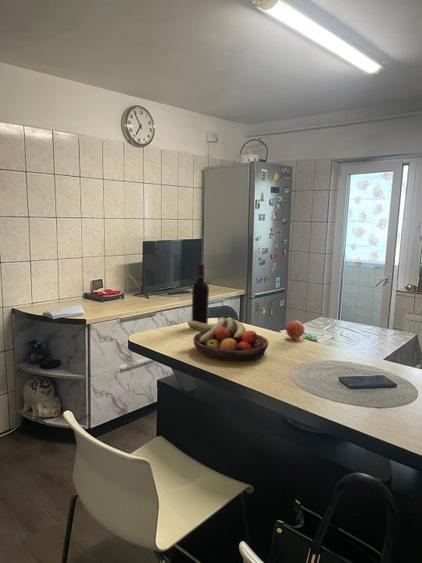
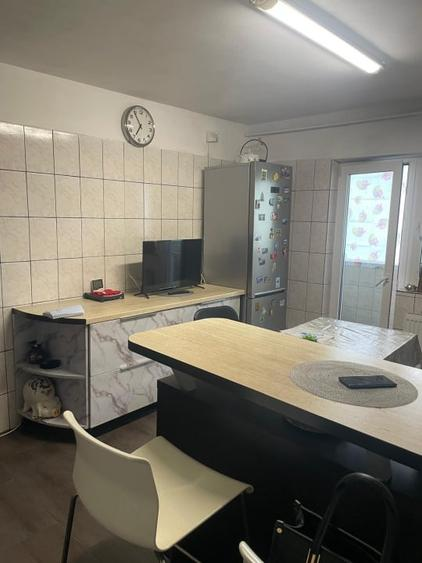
- wine bottle [191,263,210,324]
- apple [285,320,305,340]
- fruit bowl [187,316,269,362]
